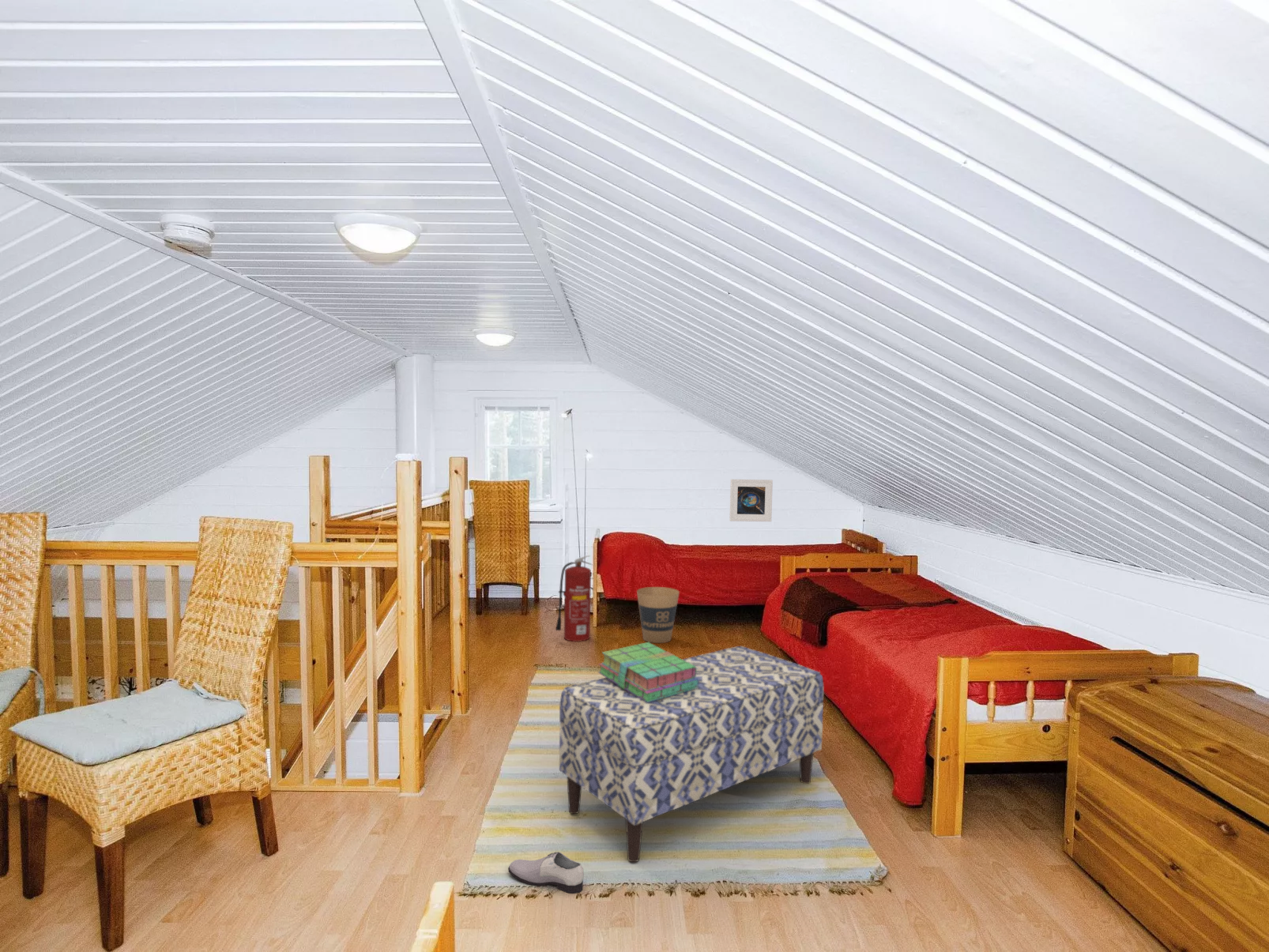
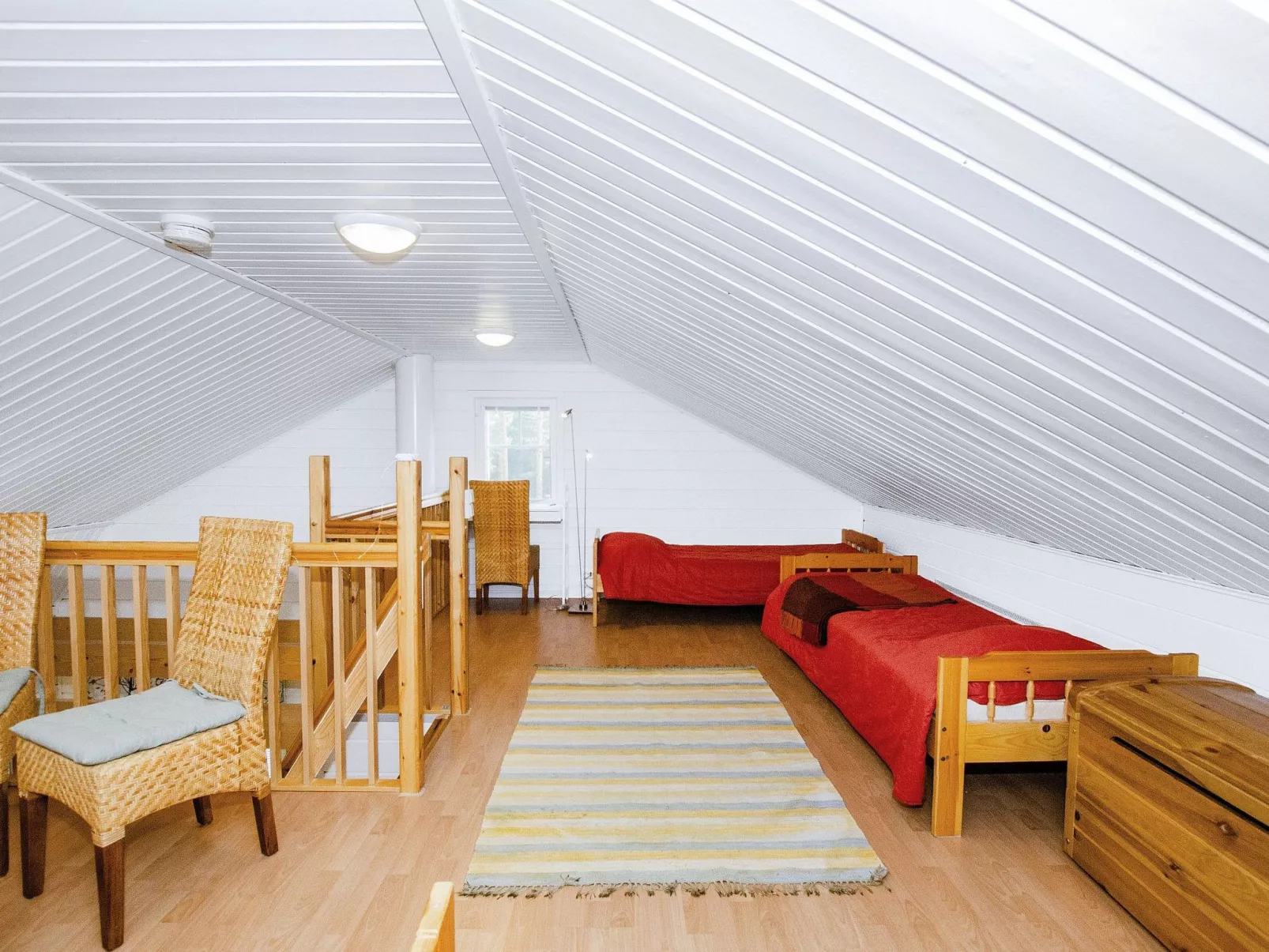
- shoe [507,851,585,894]
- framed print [729,479,774,522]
- fire extinguisher [555,555,593,642]
- bench [559,645,824,863]
- stack of books [597,642,699,702]
- trash can [636,586,680,644]
